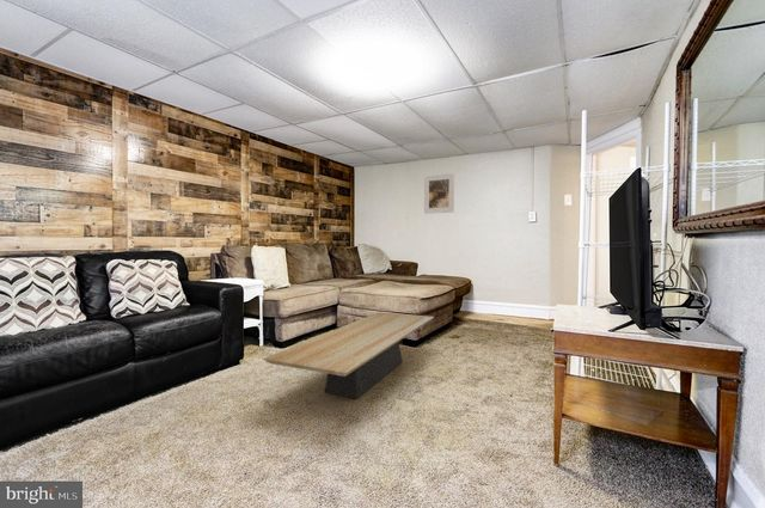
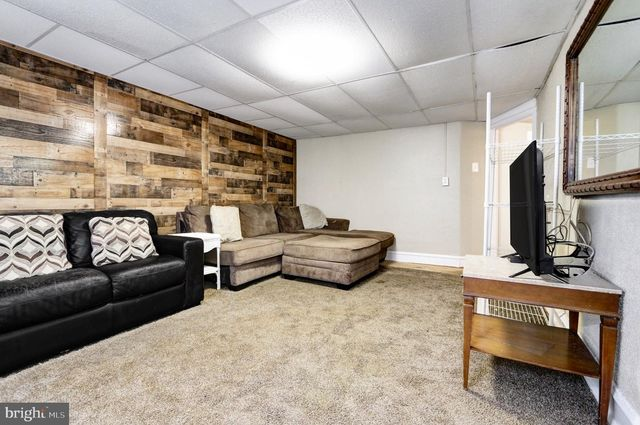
- coffee table [263,311,435,400]
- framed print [423,172,455,215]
